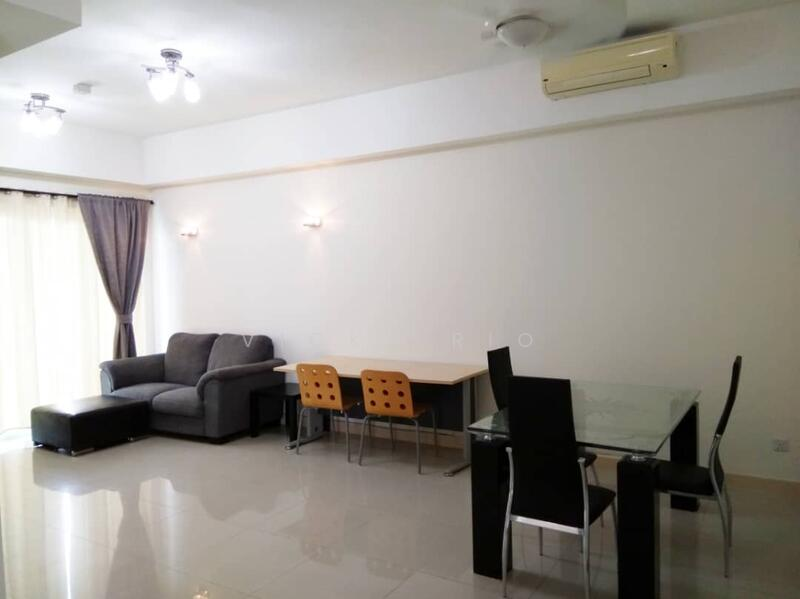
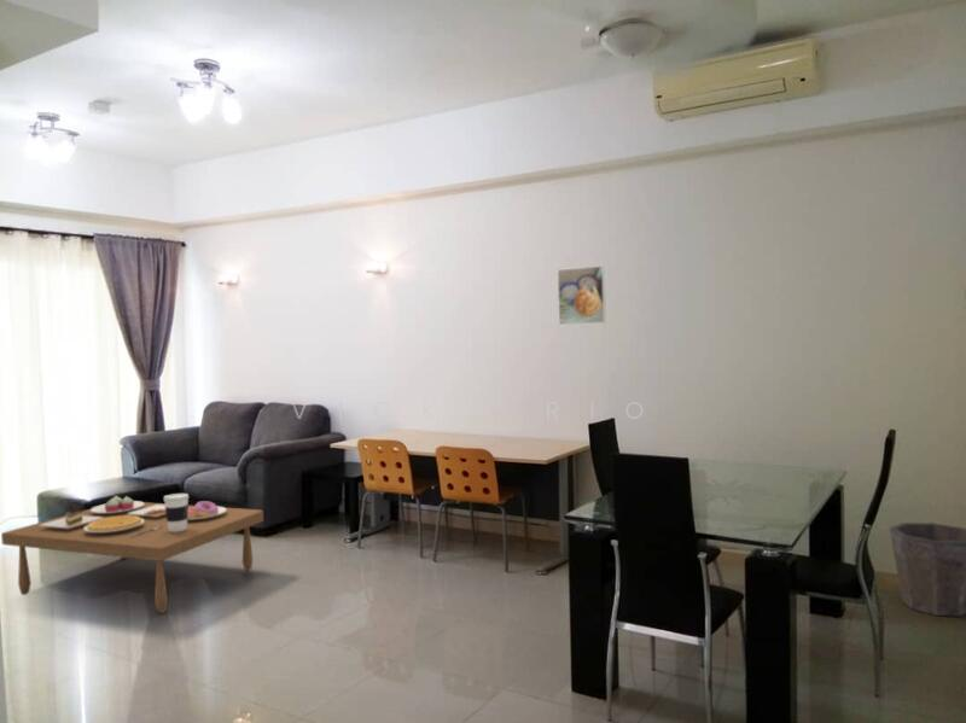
+ waste bin [888,521,966,617]
+ coffee table [0,492,264,614]
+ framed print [557,264,607,326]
